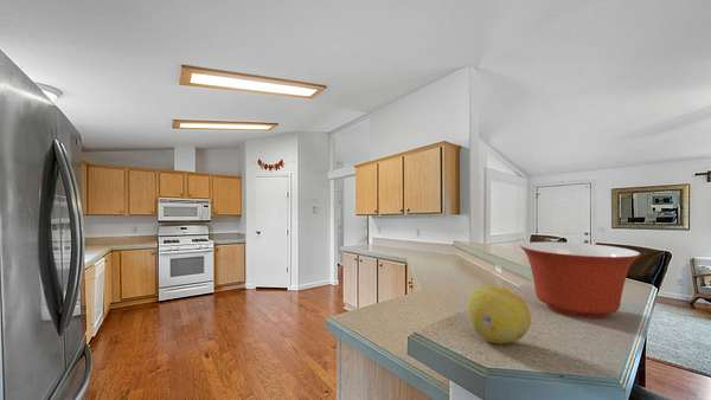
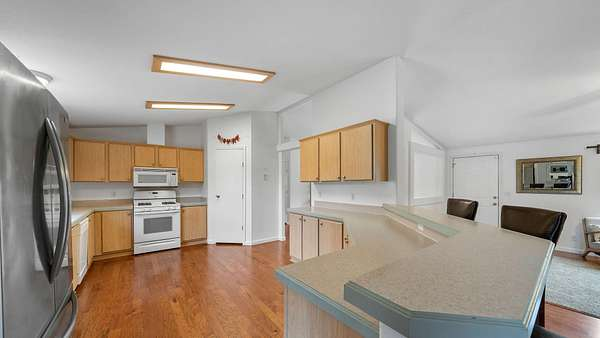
- mixing bowl [519,240,642,320]
- fruit [467,284,532,346]
